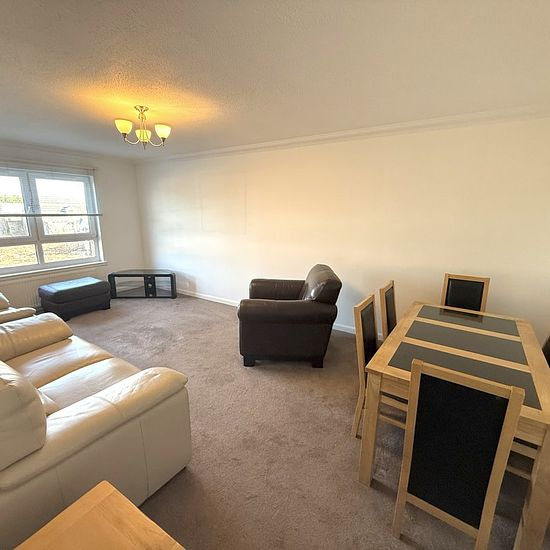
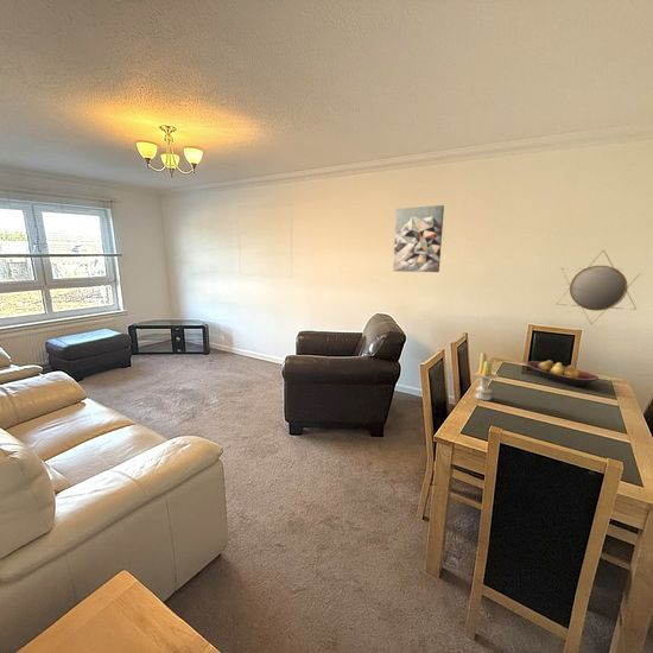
+ candle [471,351,500,401]
+ home mirror [556,249,640,325]
+ wall art [392,204,445,273]
+ fruit bowl [525,359,600,387]
